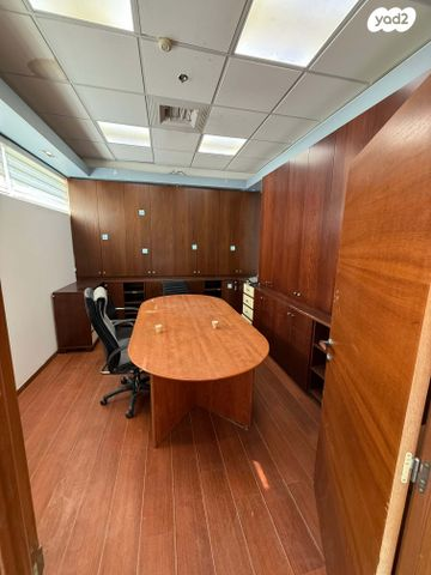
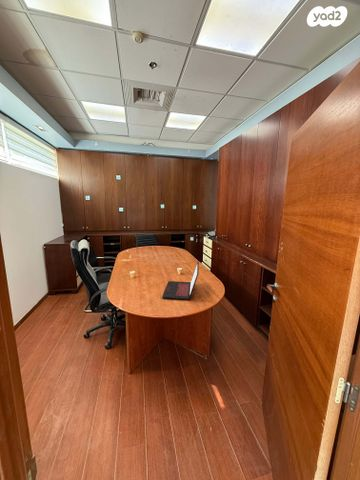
+ laptop [161,260,200,301]
